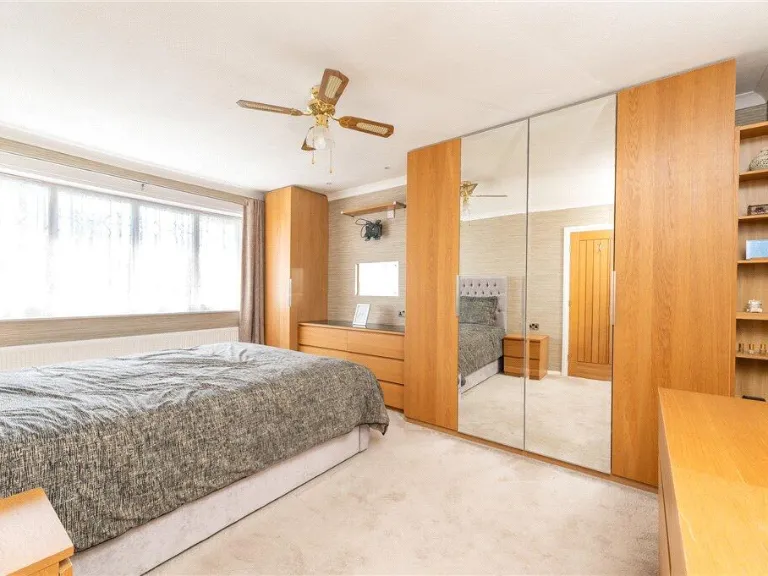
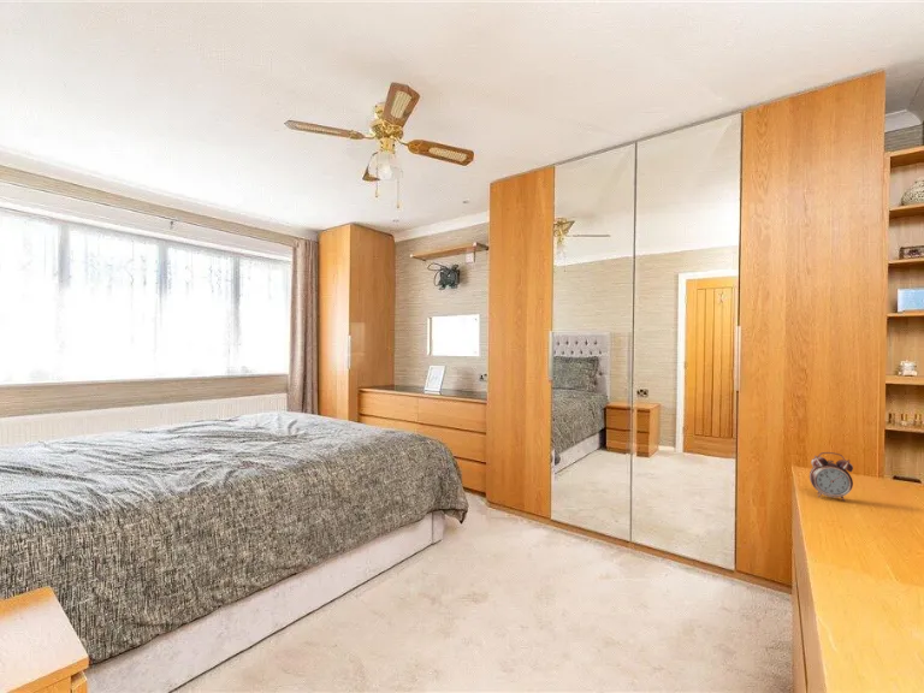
+ alarm clock [808,451,854,502]
